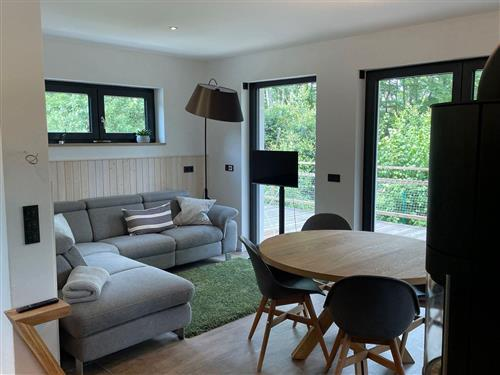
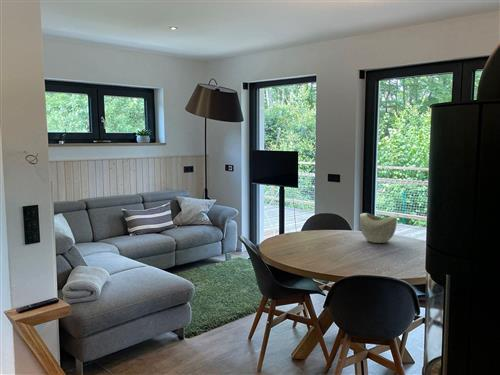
+ decorative bowl [359,212,398,244]
